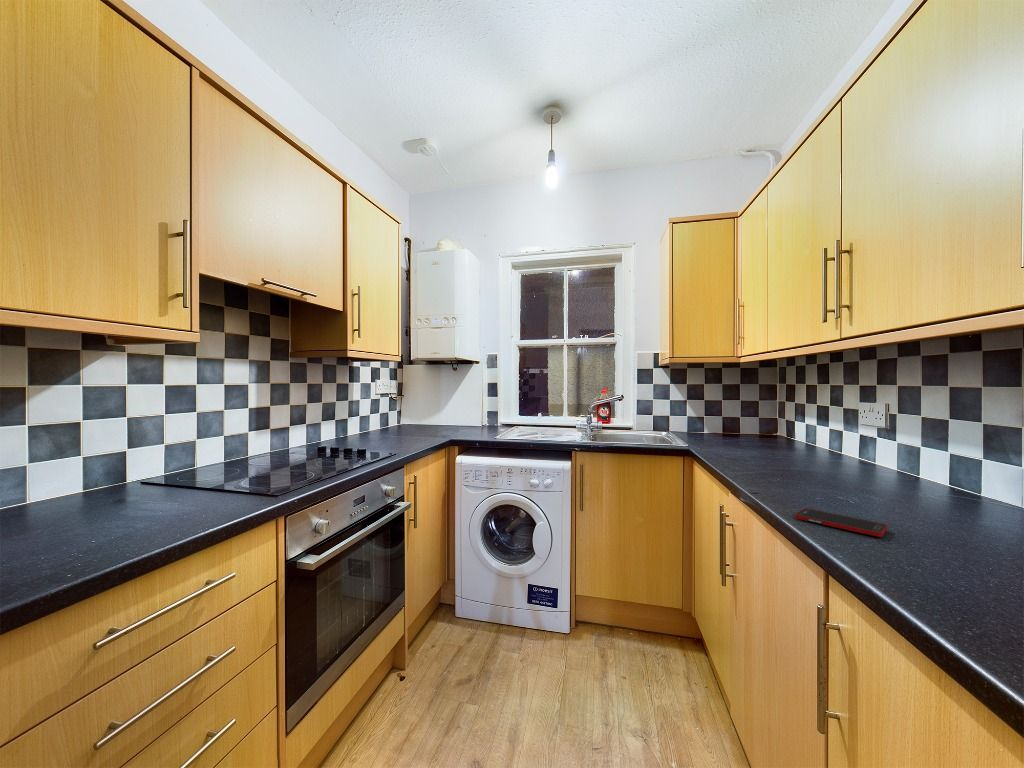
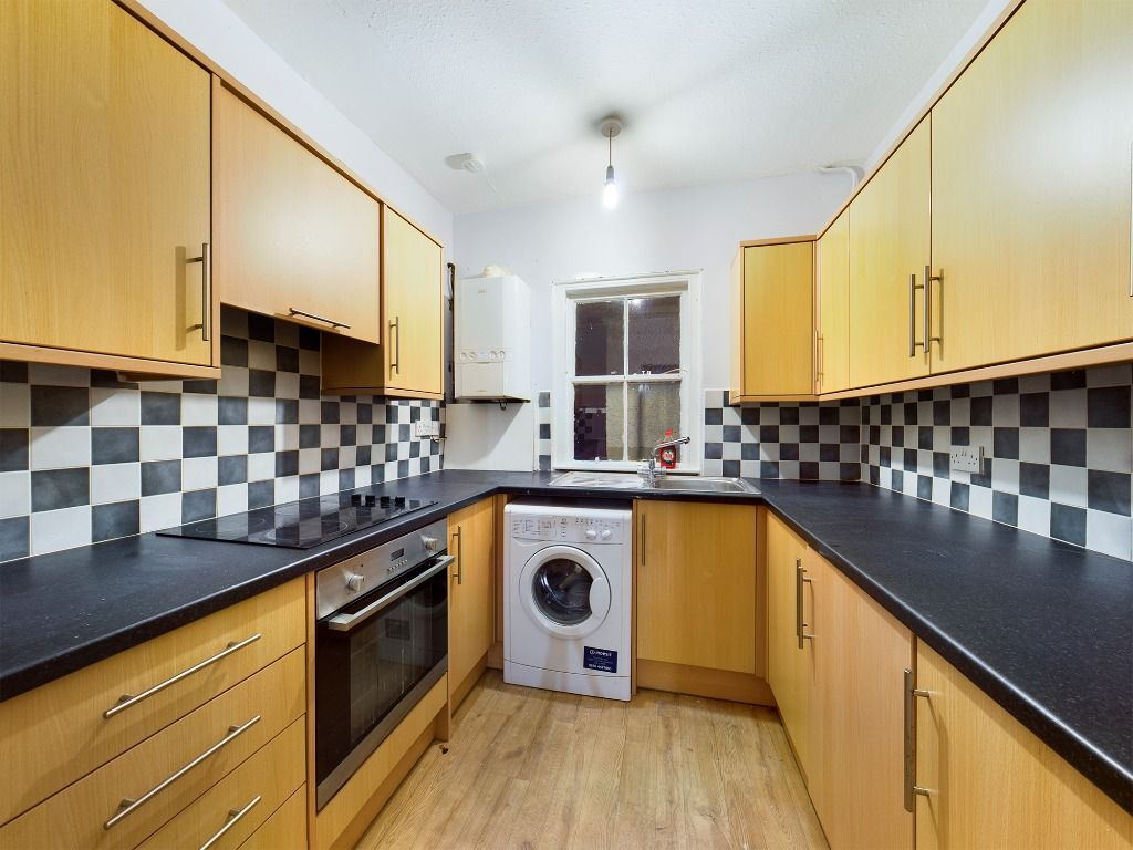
- cell phone [794,507,889,538]
